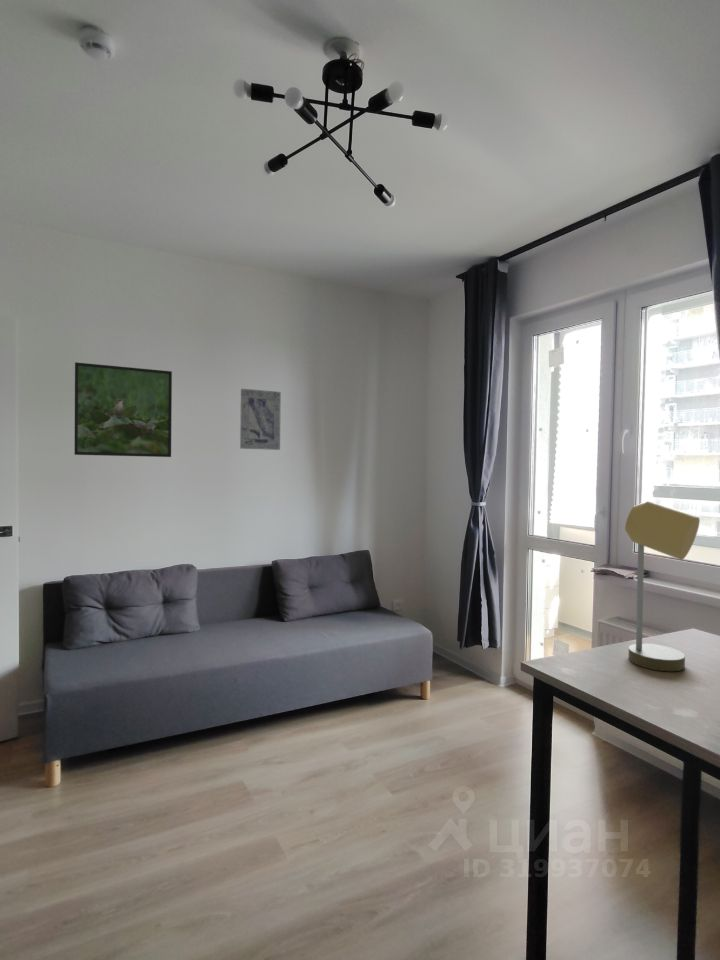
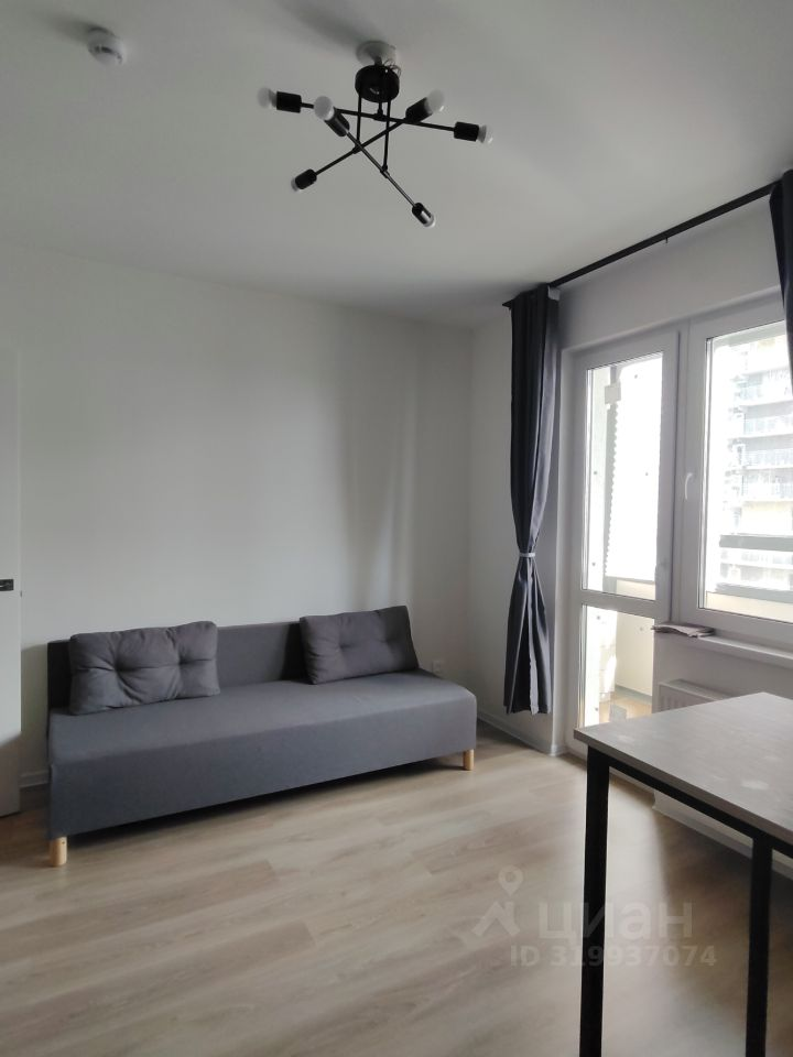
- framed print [73,361,173,458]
- wall art [239,388,282,451]
- desk lamp [624,500,701,672]
